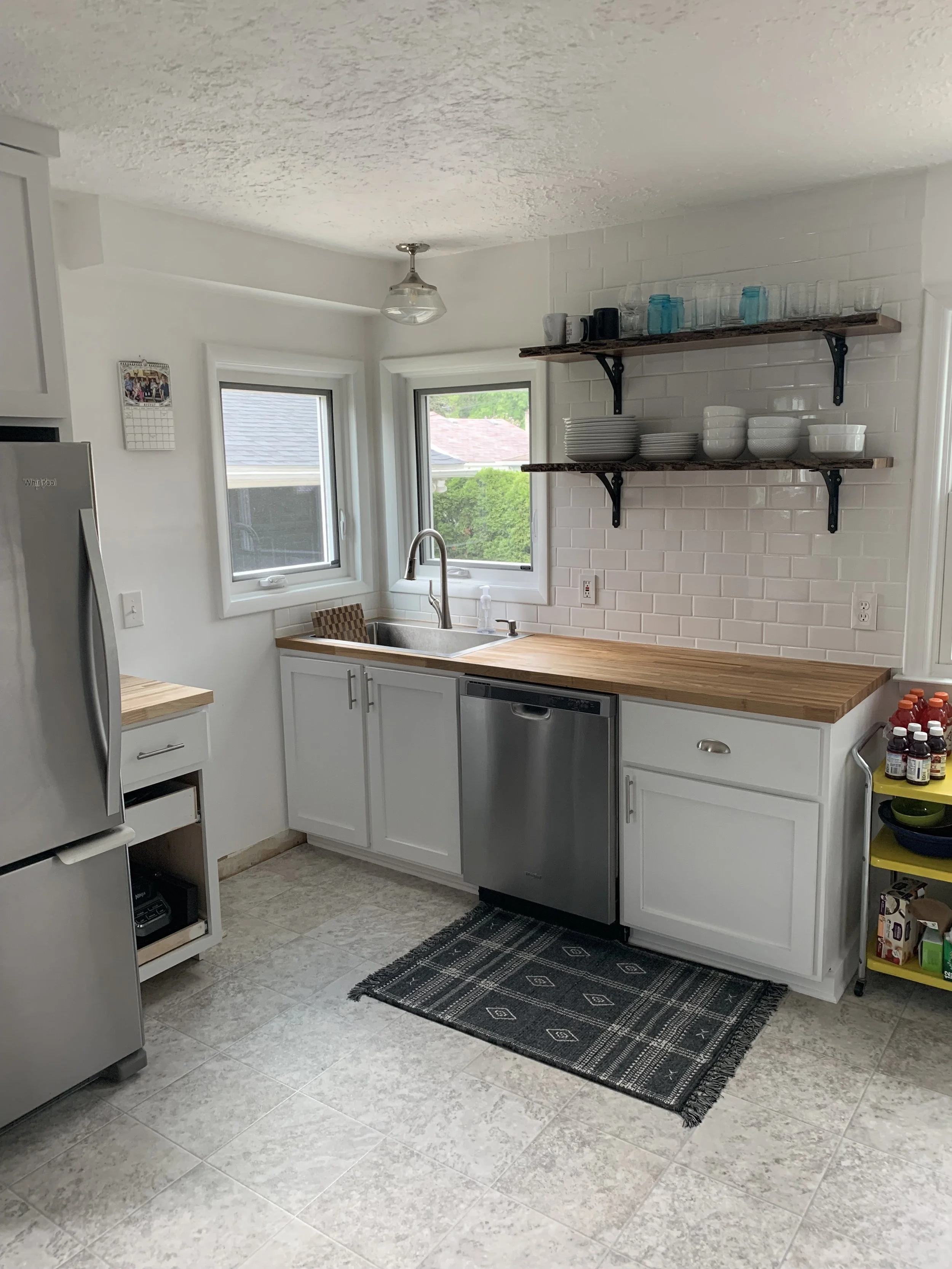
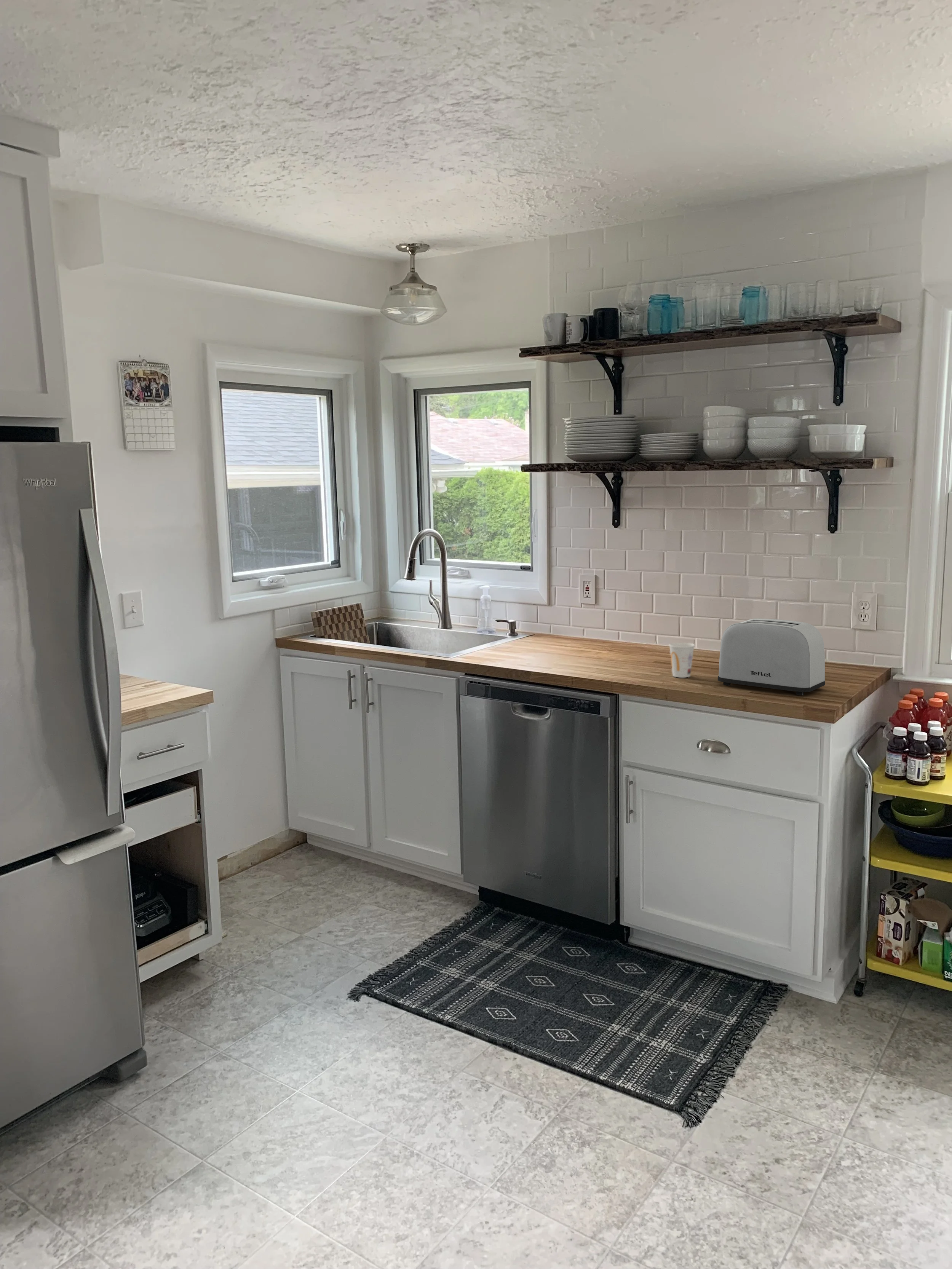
+ toaster [717,618,826,696]
+ cup [669,642,695,678]
